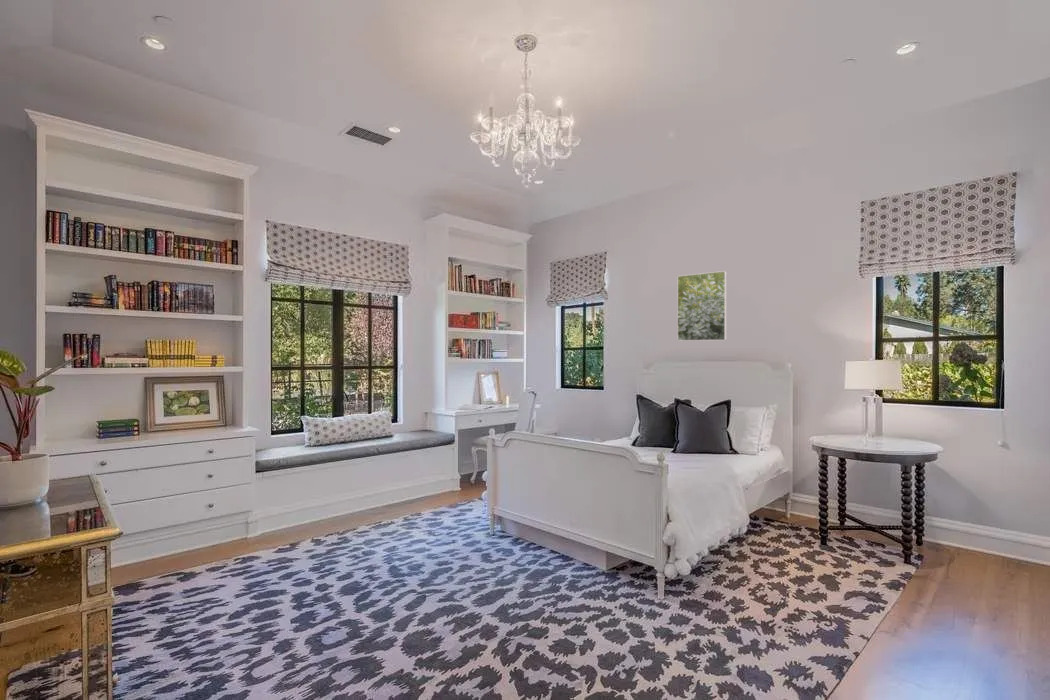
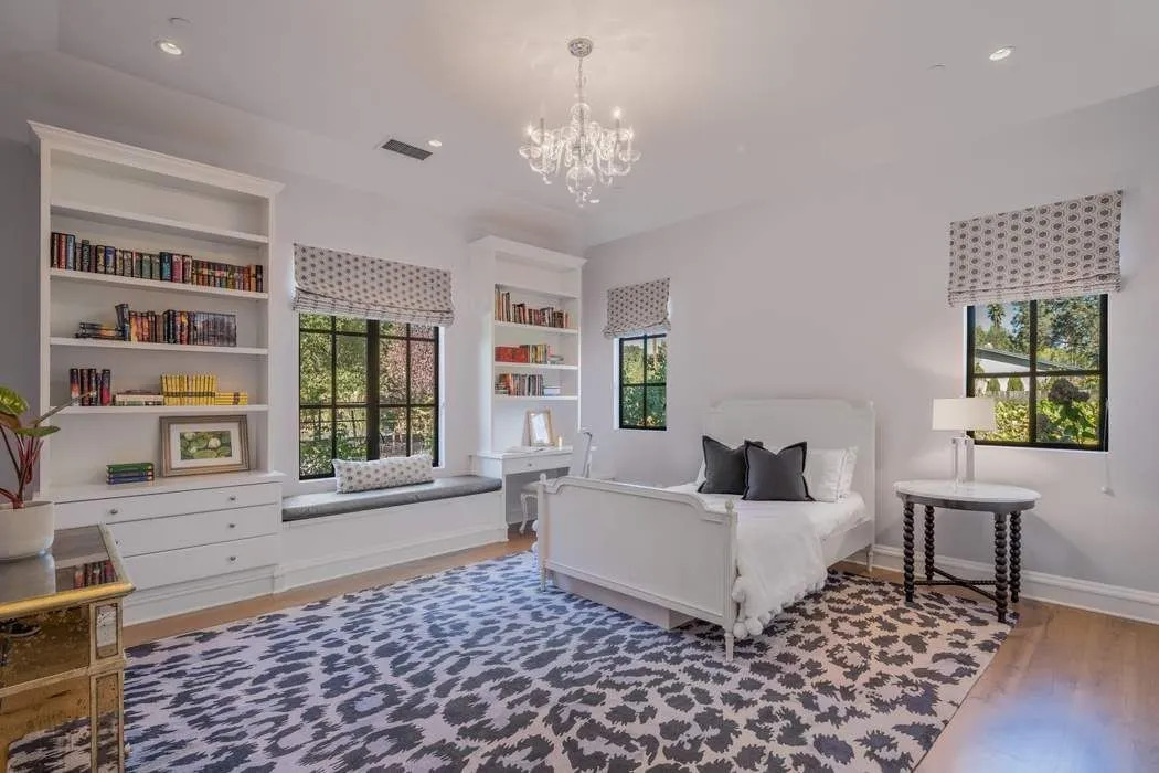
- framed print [676,270,728,342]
